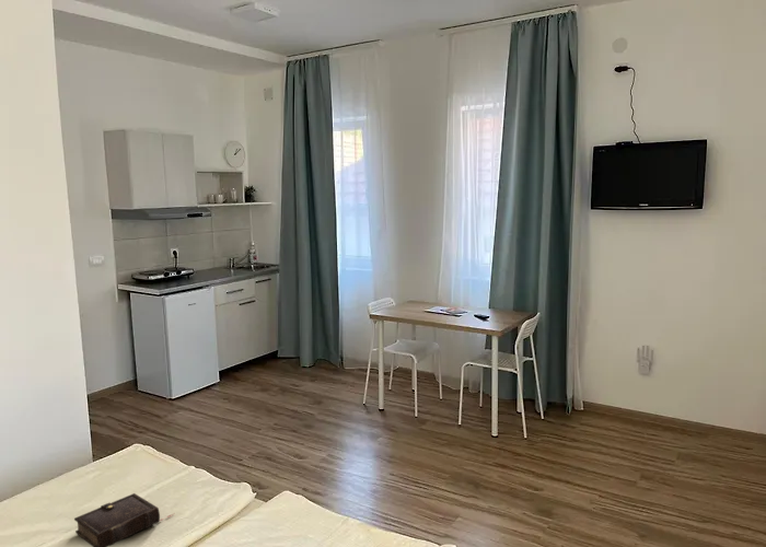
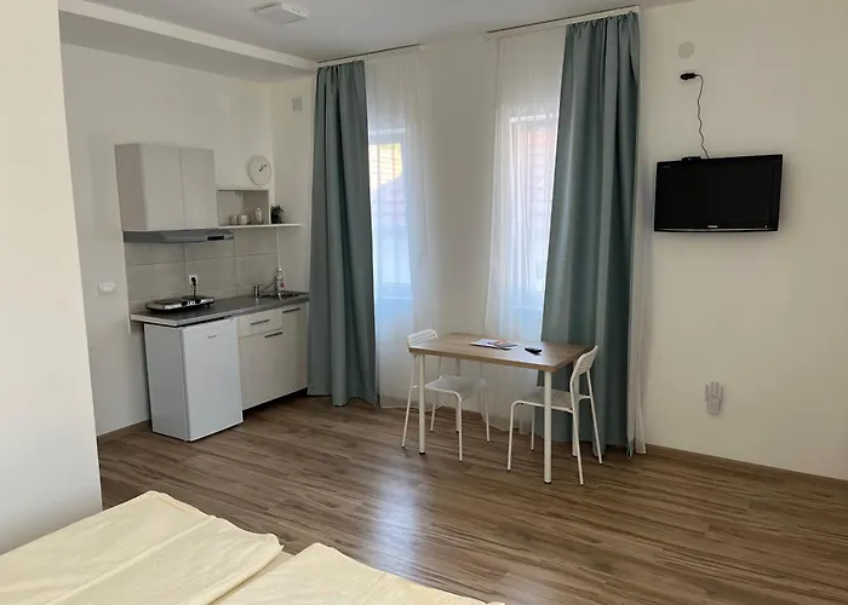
- book [73,492,174,547]
